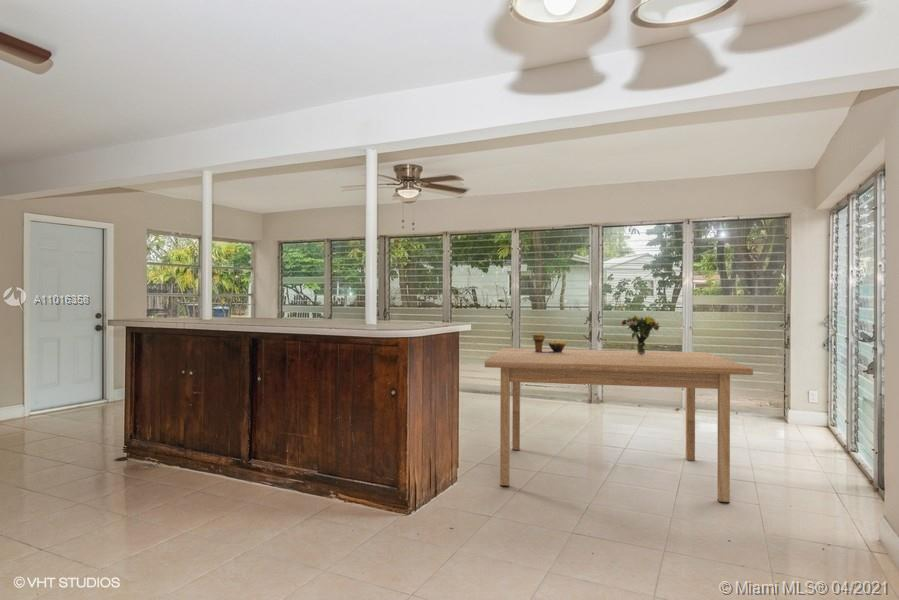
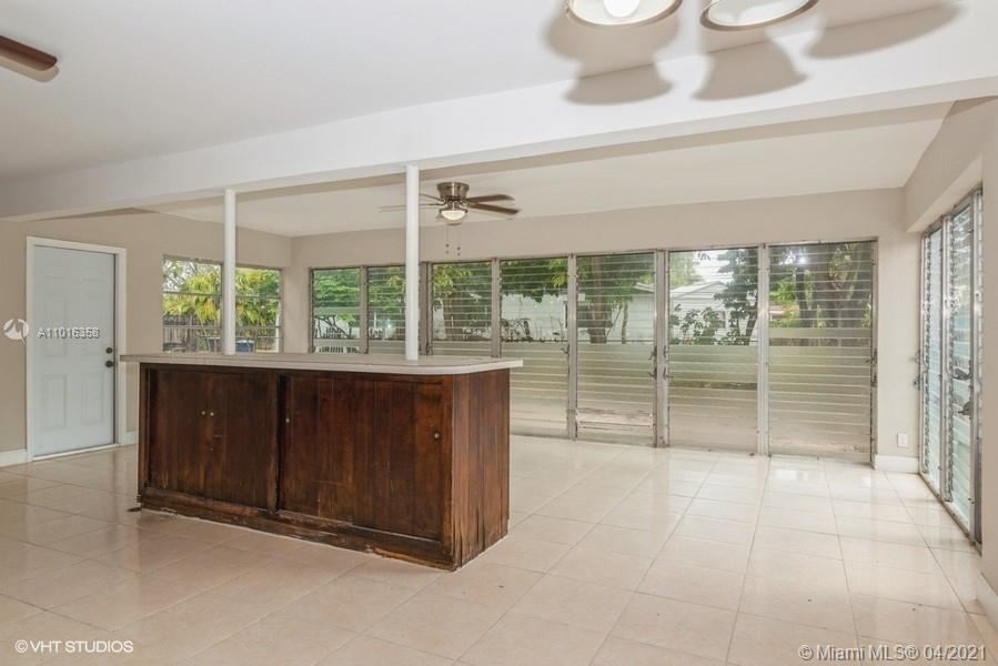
- decorative bowl [532,334,567,353]
- bouquet [621,314,661,354]
- table [484,347,754,504]
